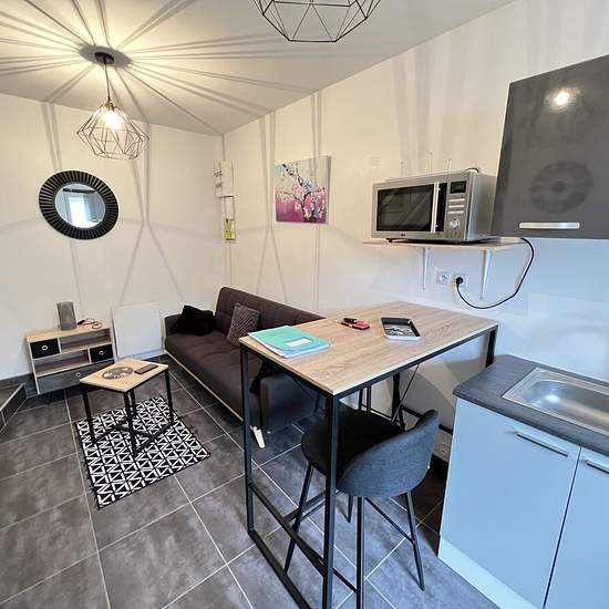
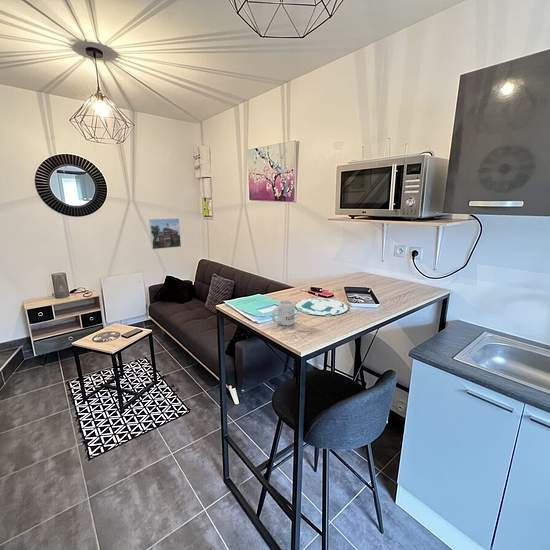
+ mug [271,299,296,327]
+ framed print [148,218,182,250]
+ plate [295,297,350,316]
